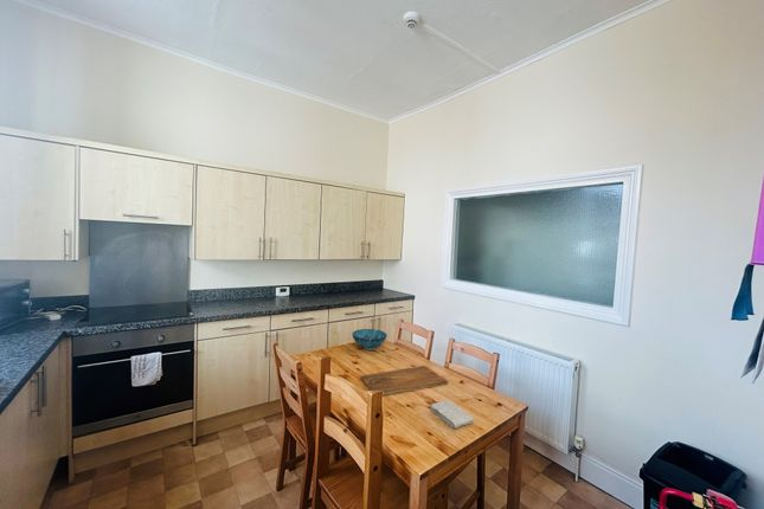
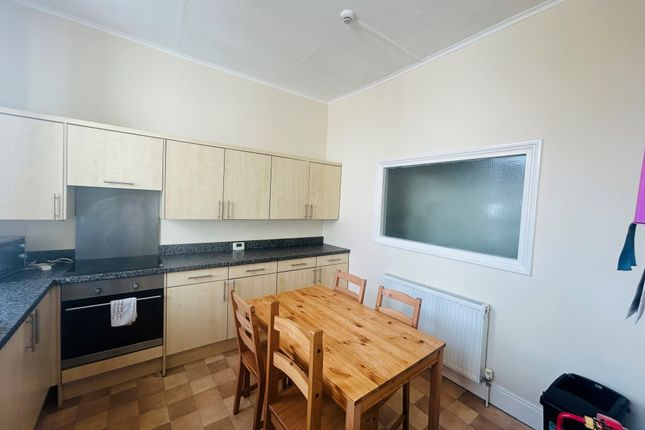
- cutting board [359,365,449,397]
- washcloth [429,399,475,430]
- decorative bowl [352,328,389,350]
